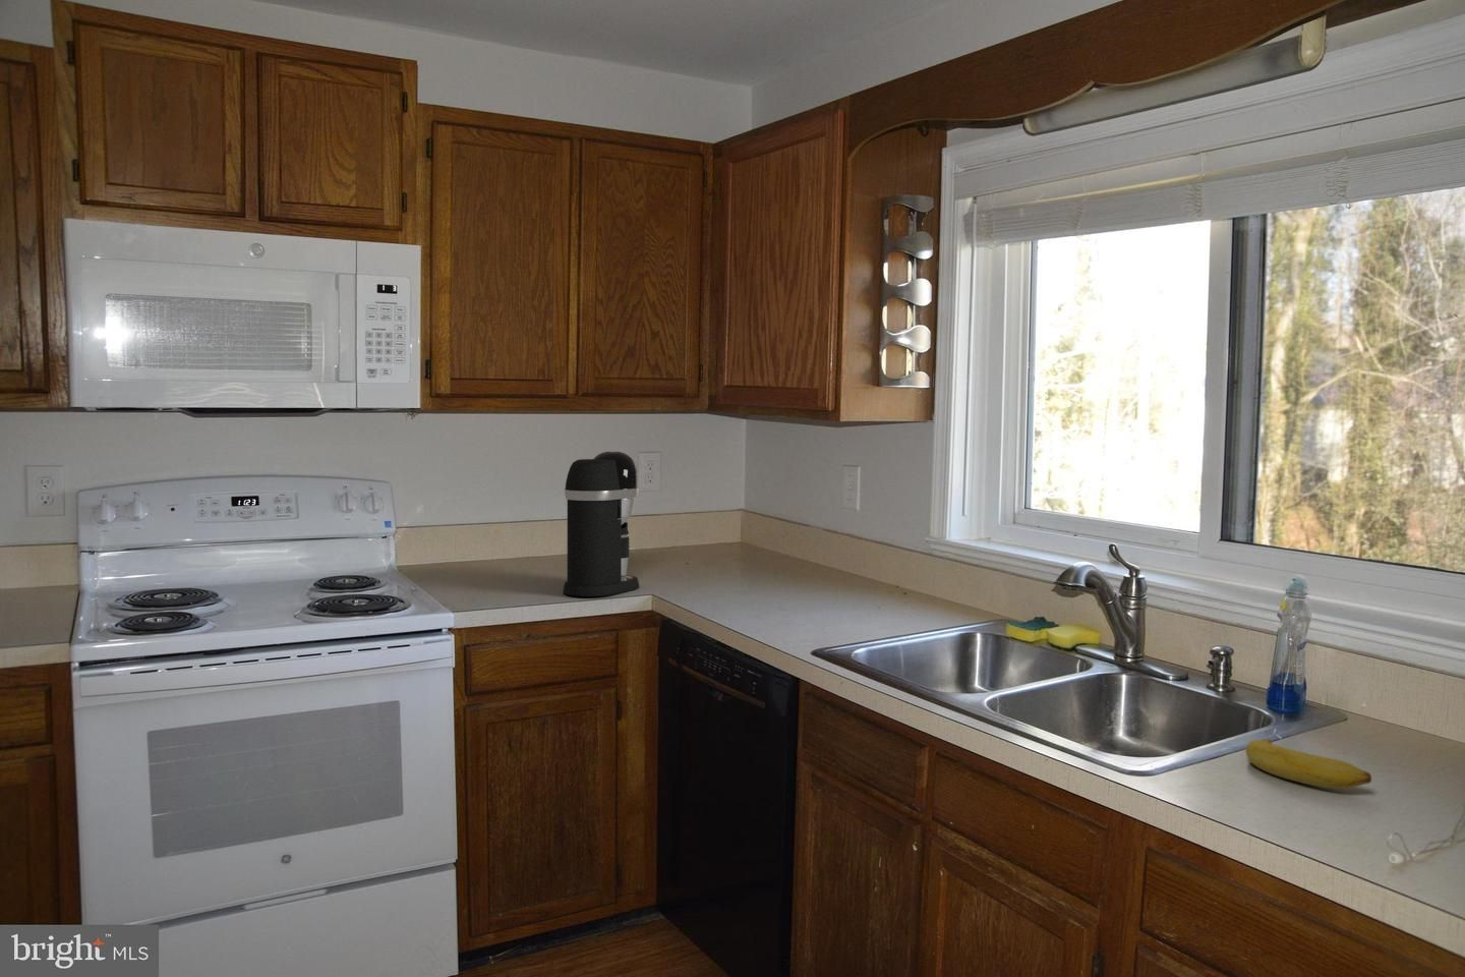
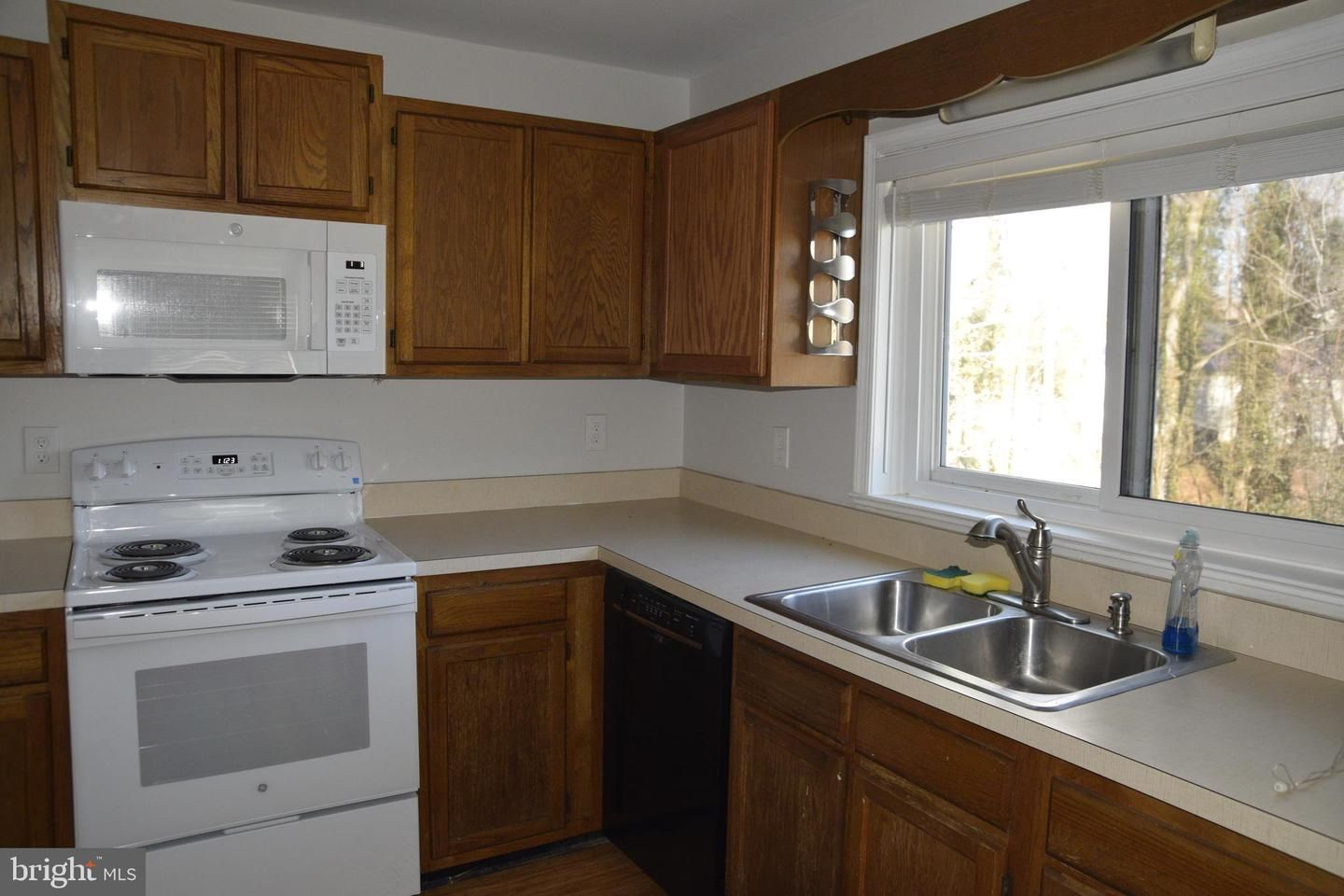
- banana [1244,738,1372,789]
- coffee maker [561,450,640,598]
